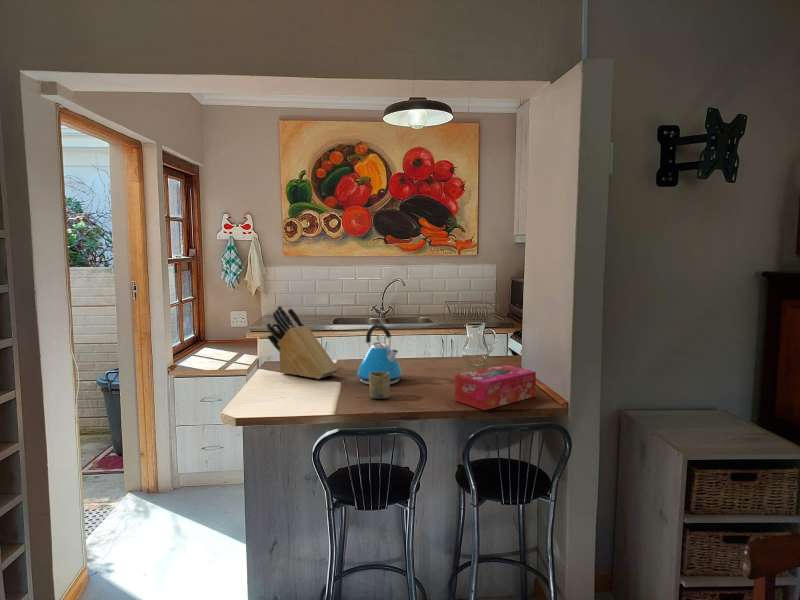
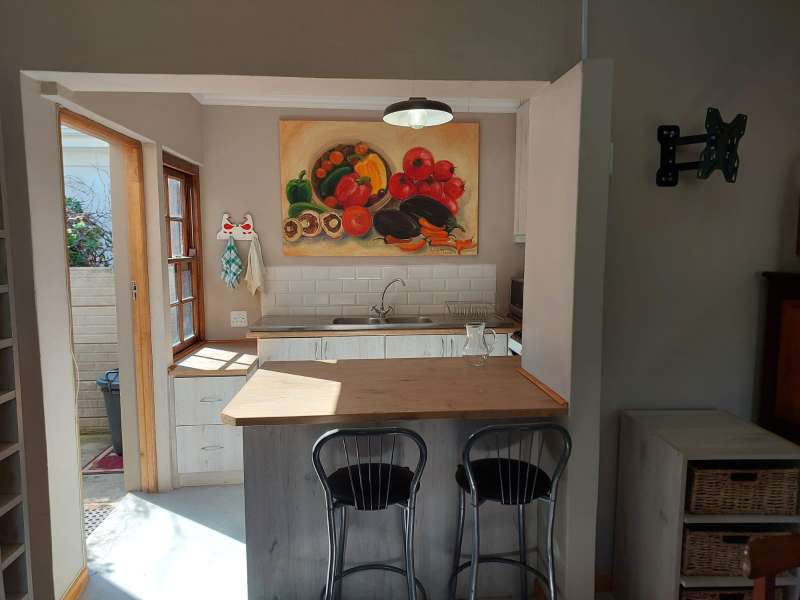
- knife block [265,305,339,380]
- tissue box [454,364,537,411]
- cup [368,372,391,399]
- kettle [356,323,403,385]
